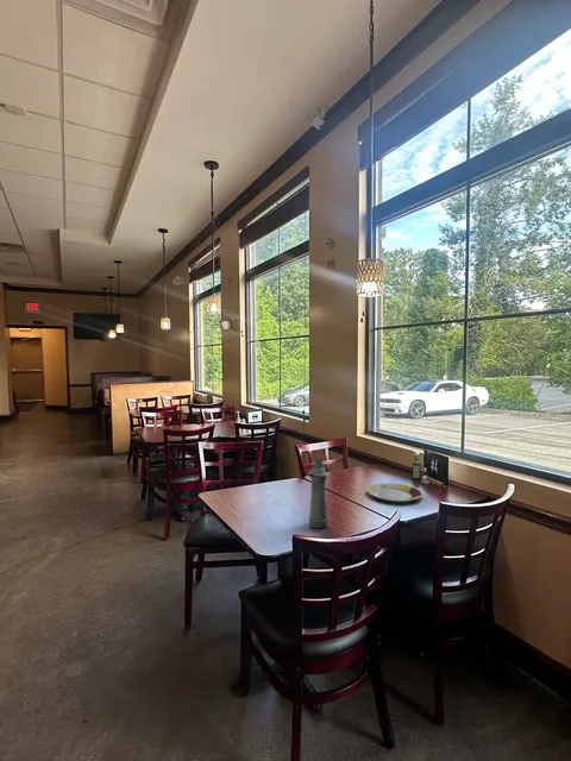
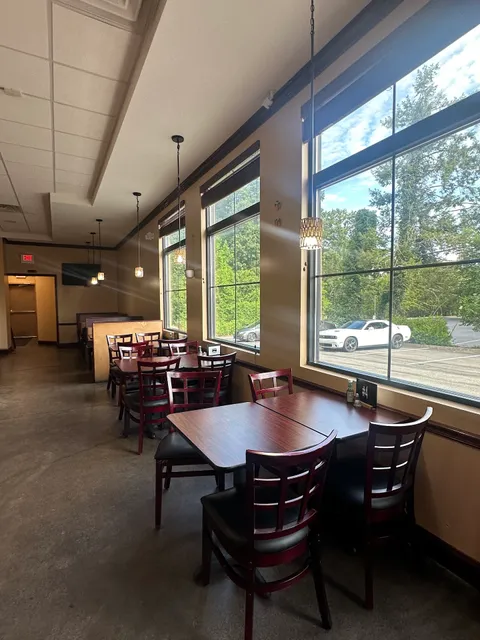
- plate [366,482,423,504]
- bottle [307,459,330,529]
